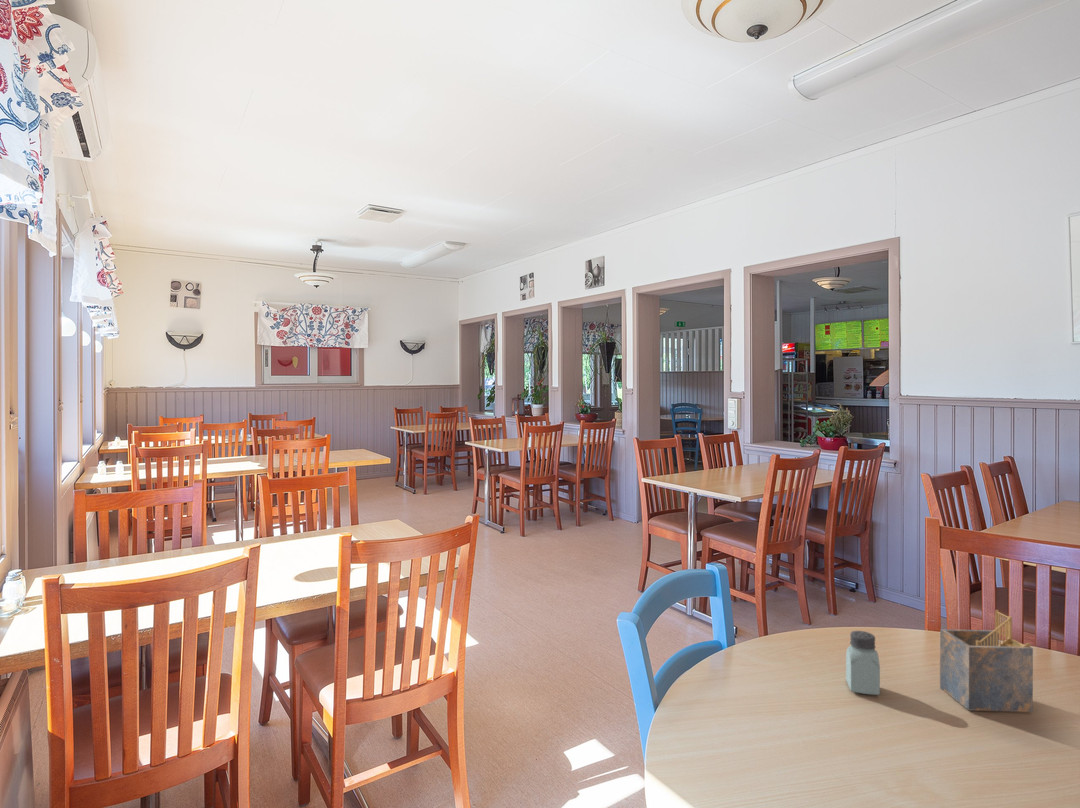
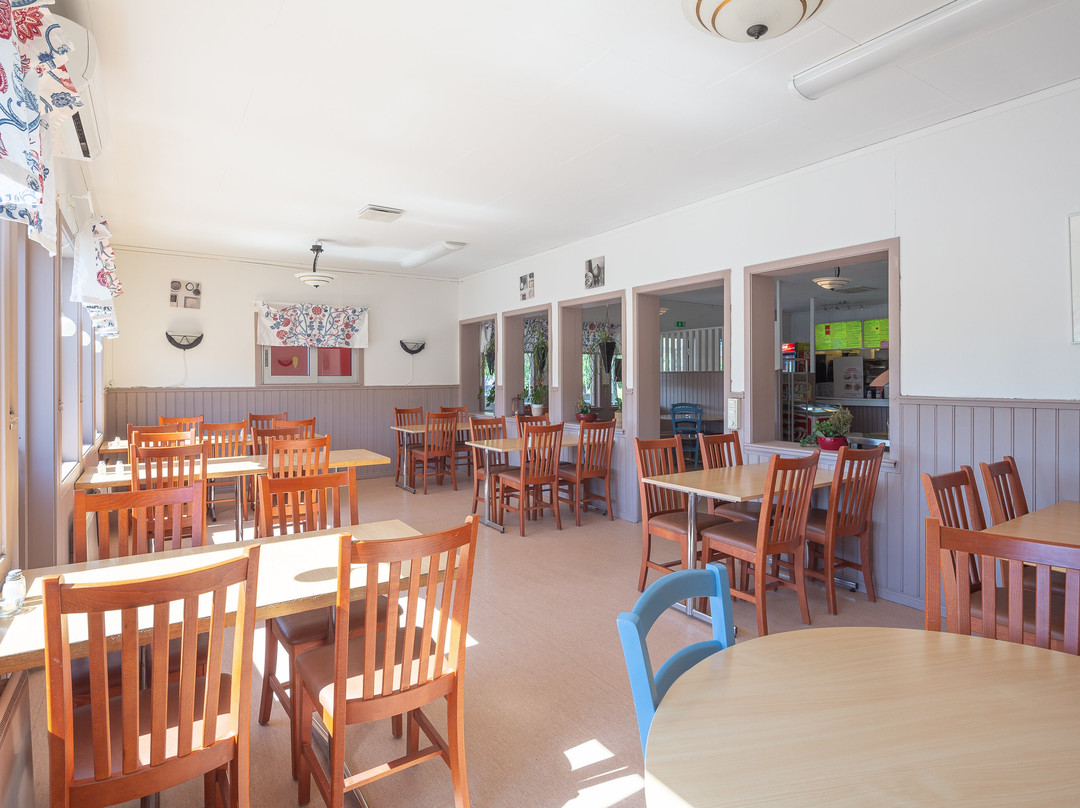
- saltshaker [845,630,881,696]
- napkin holder [939,609,1034,713]
